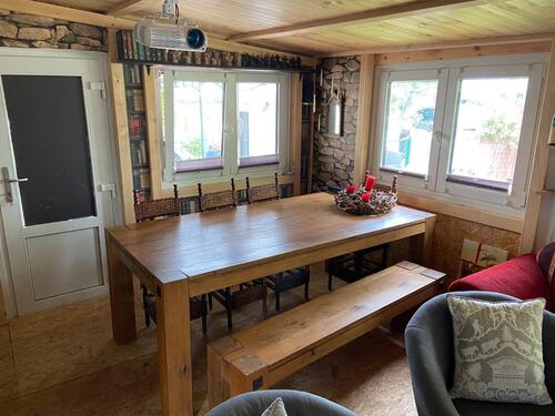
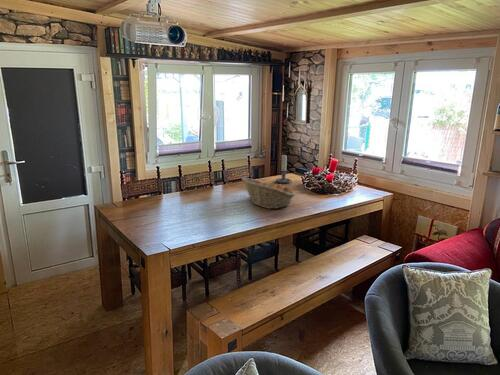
+ candle holder [275,154,293,185]
+ fruit basket [241,176,296,210]
